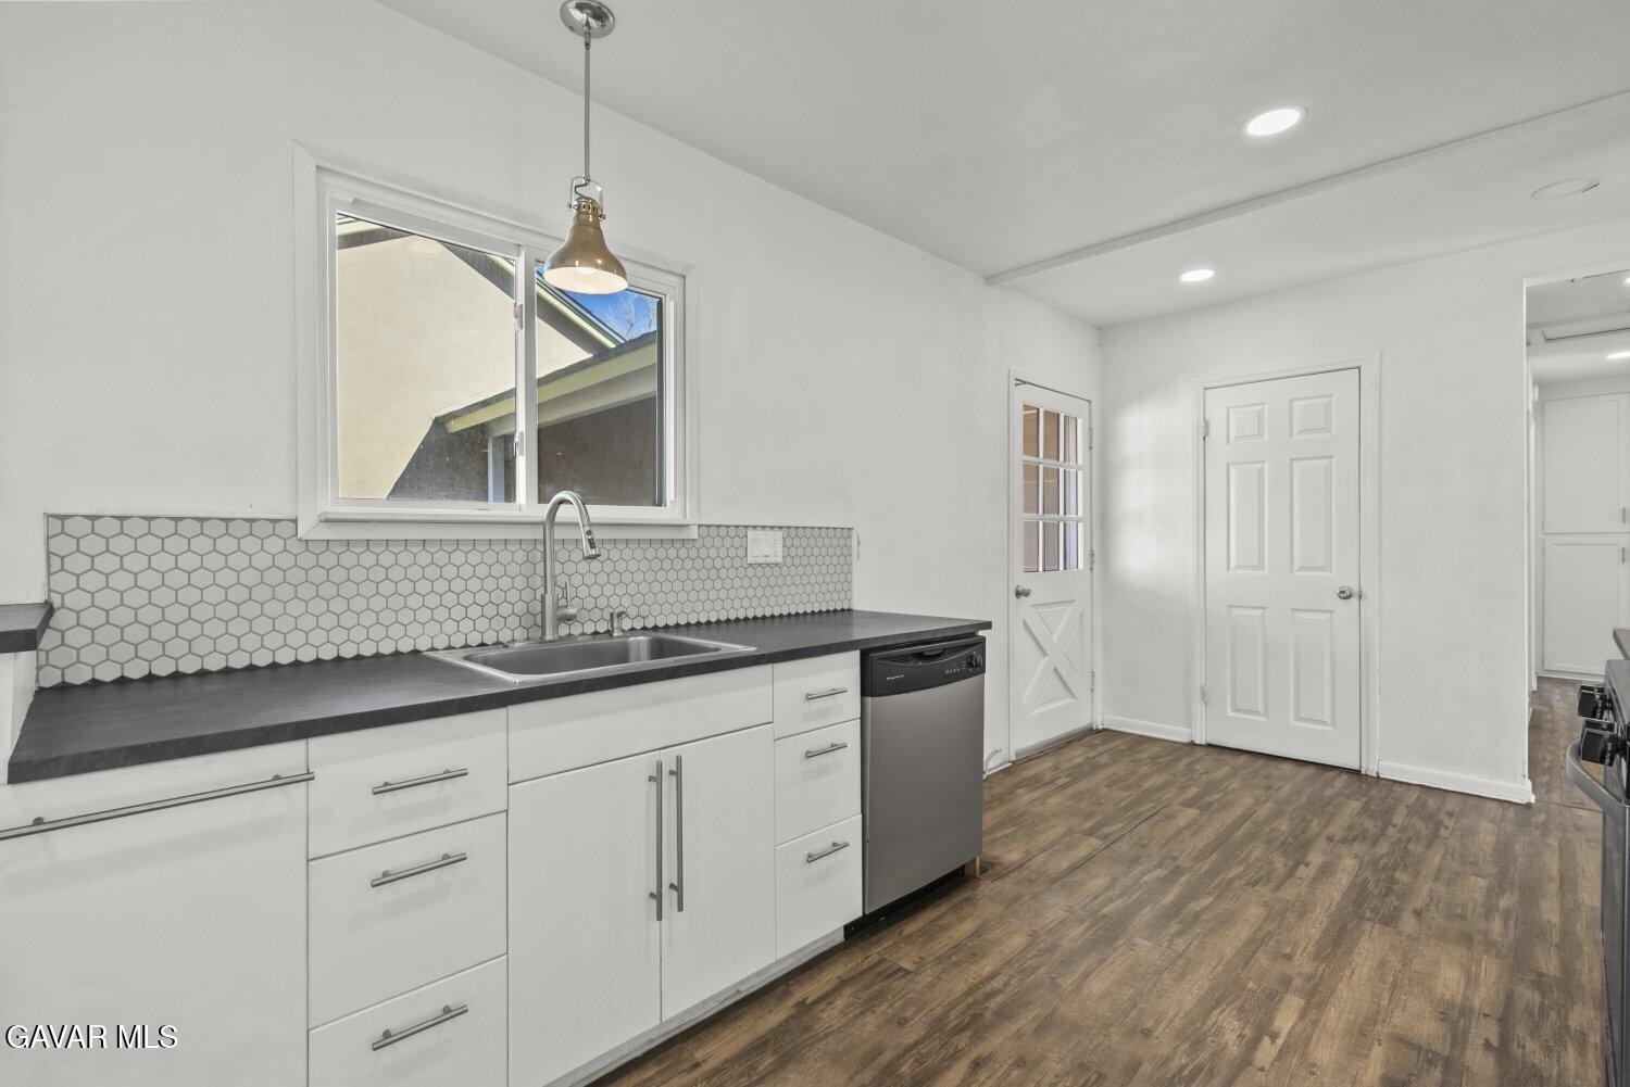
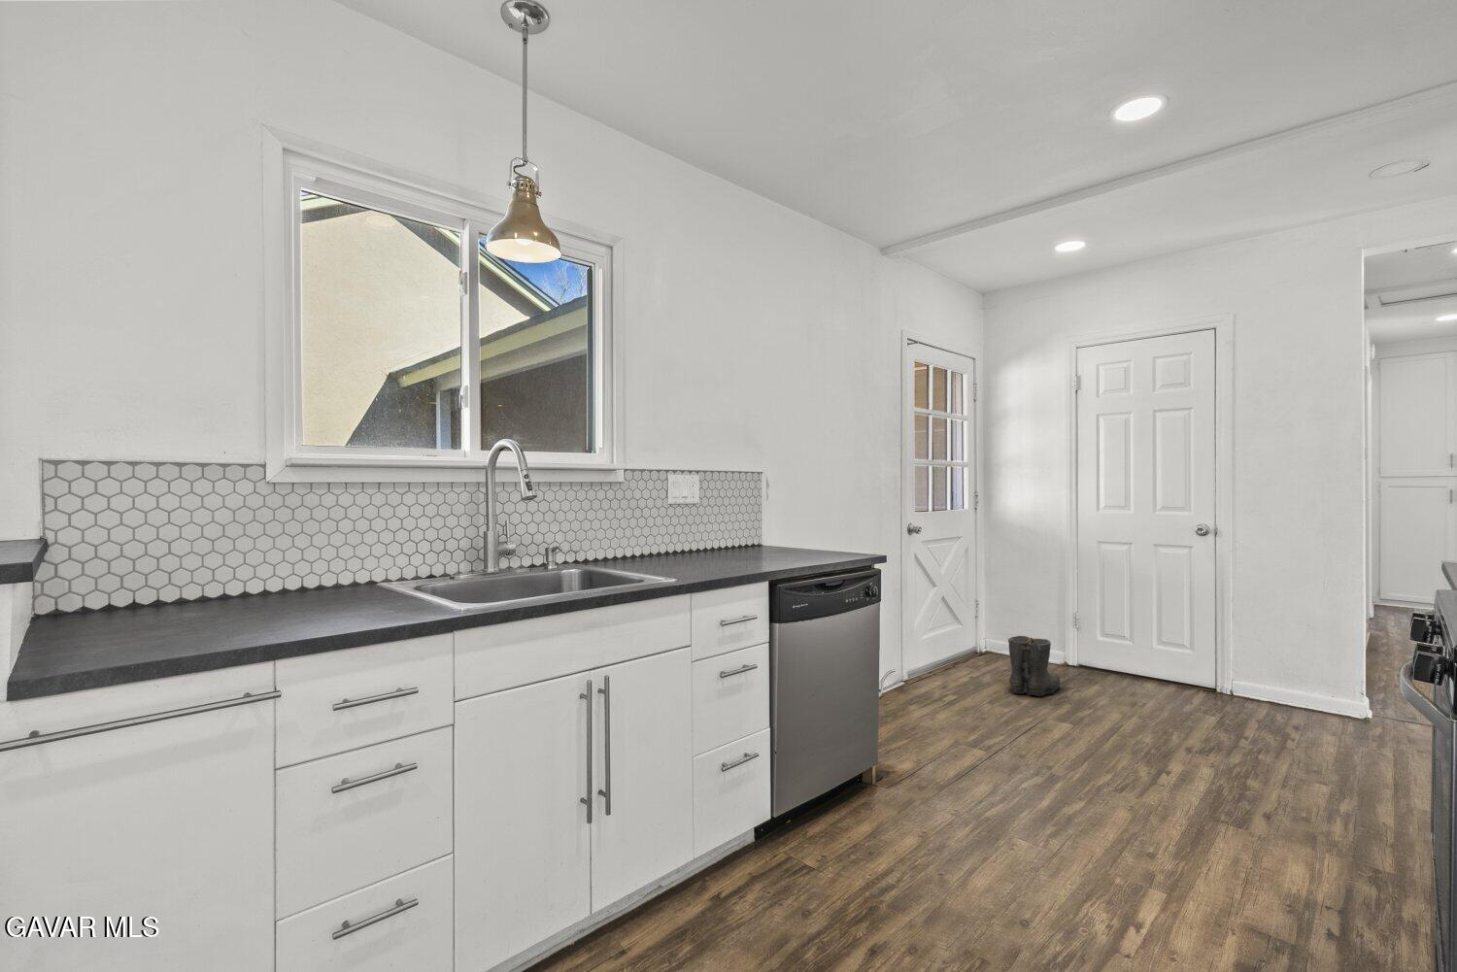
+ boots [1007,635,1061,698]
